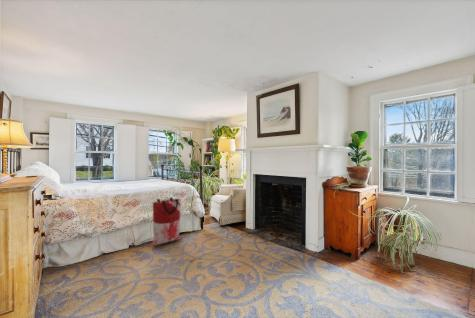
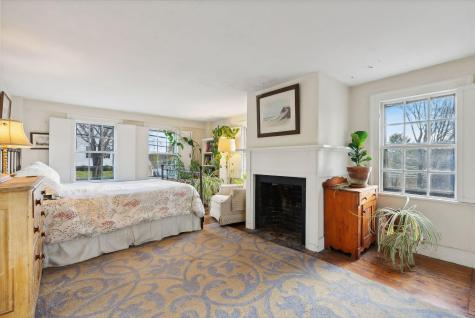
- bag [151,196,182,246]
